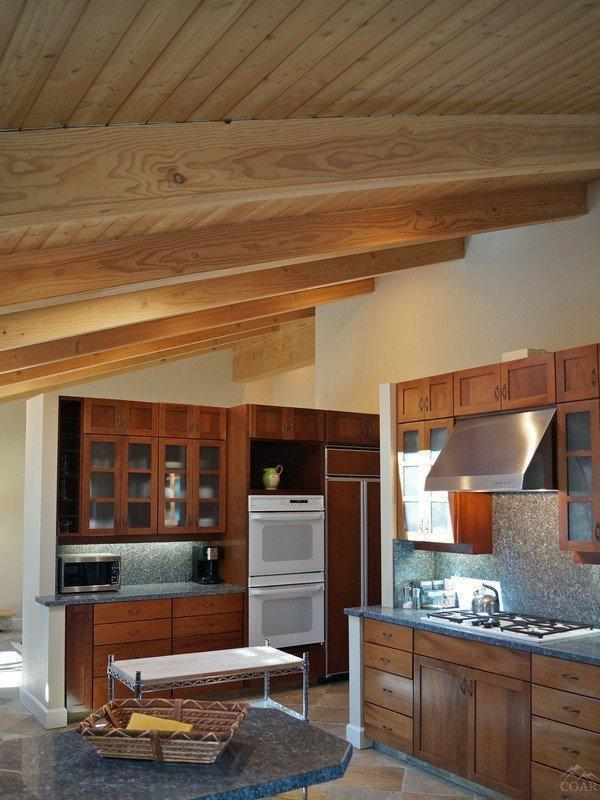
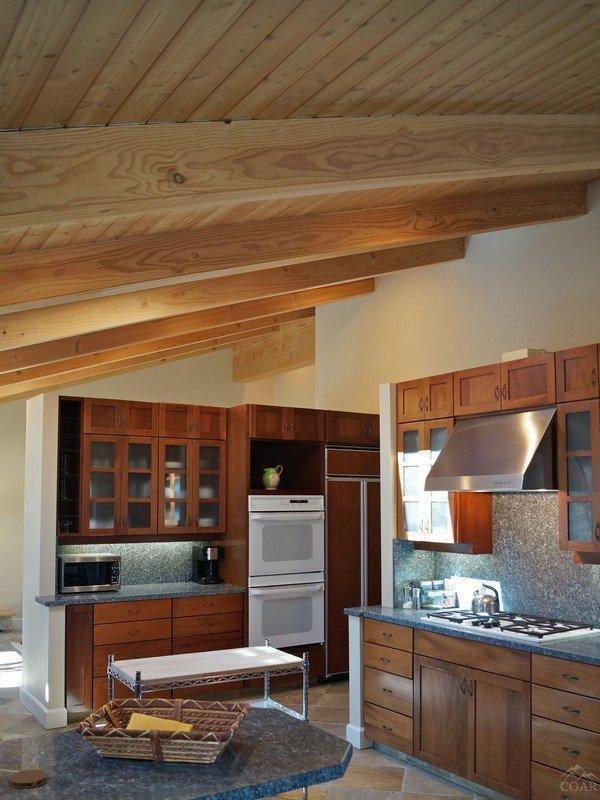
+ coaster [9,768,48,789]
